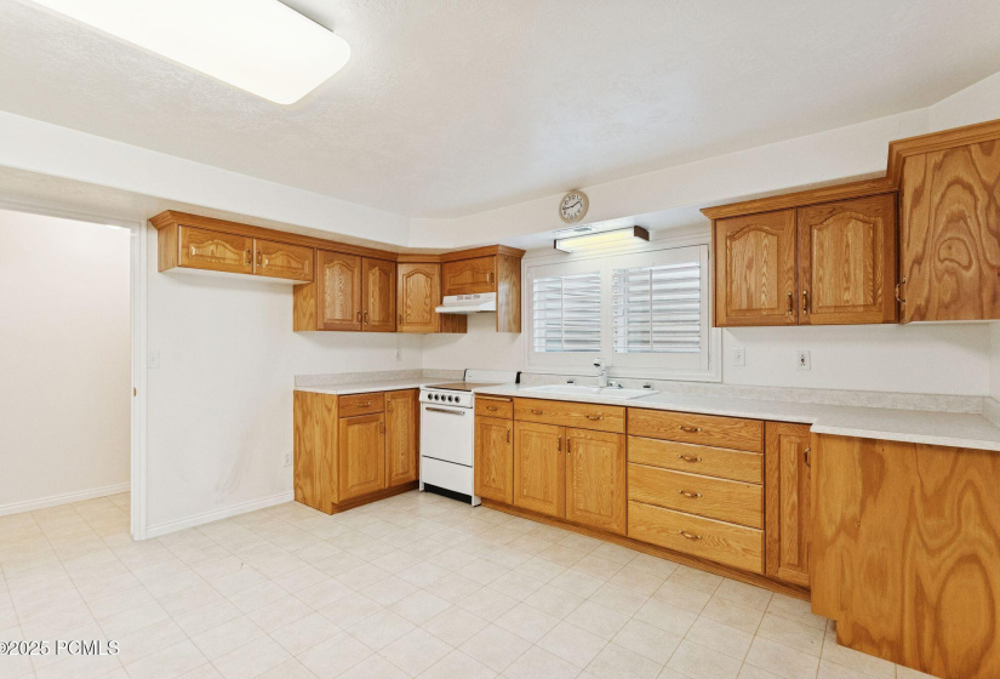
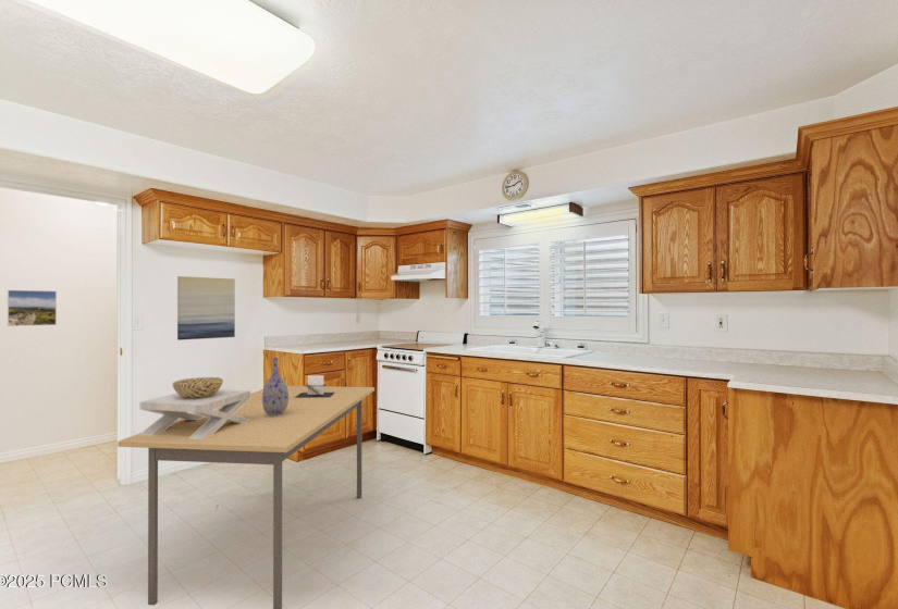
+ vase [262,357,288,417]
+ decorative bowl [138,376,251,438]
+ wall art [176,275,236,341]
+ dining table [116,385,376,609]
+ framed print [7,289,58,327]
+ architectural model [296,374,334,397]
